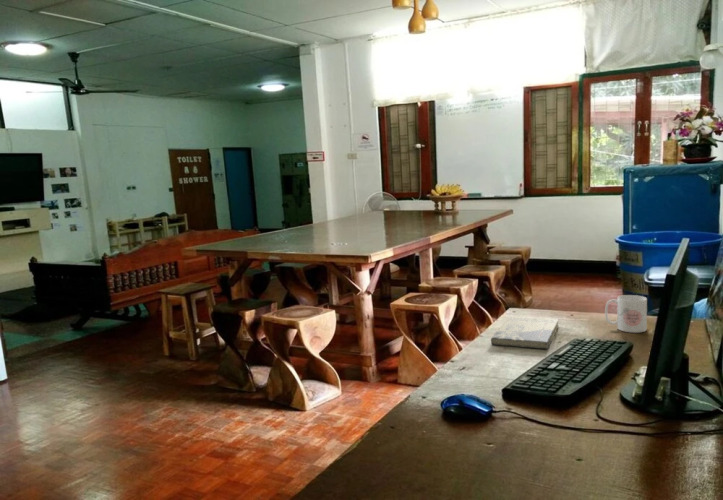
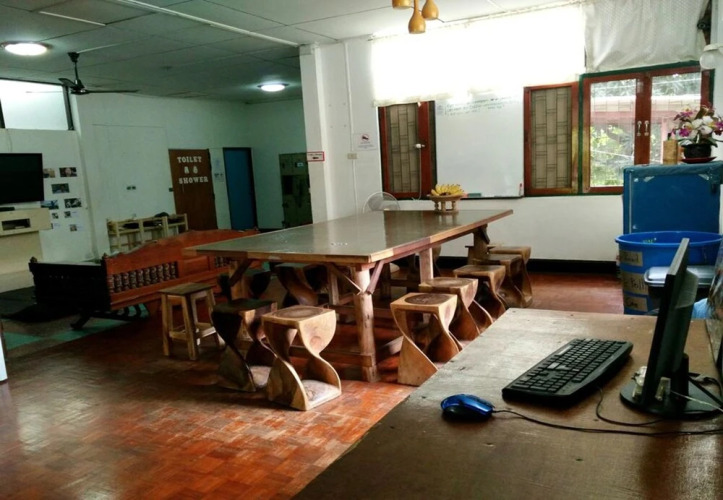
- book [490,315,560,351]
- mug [604,294,648,334]
